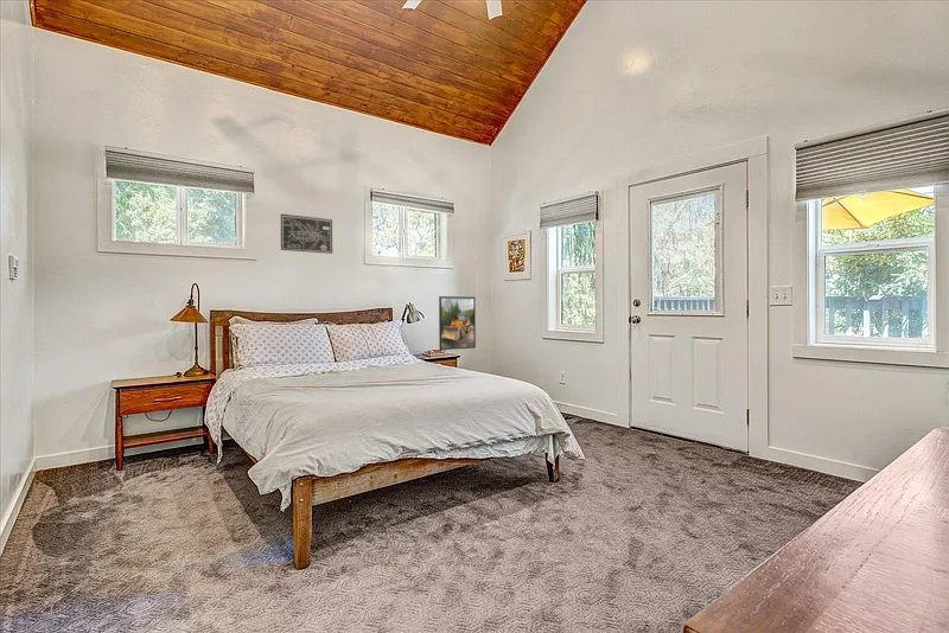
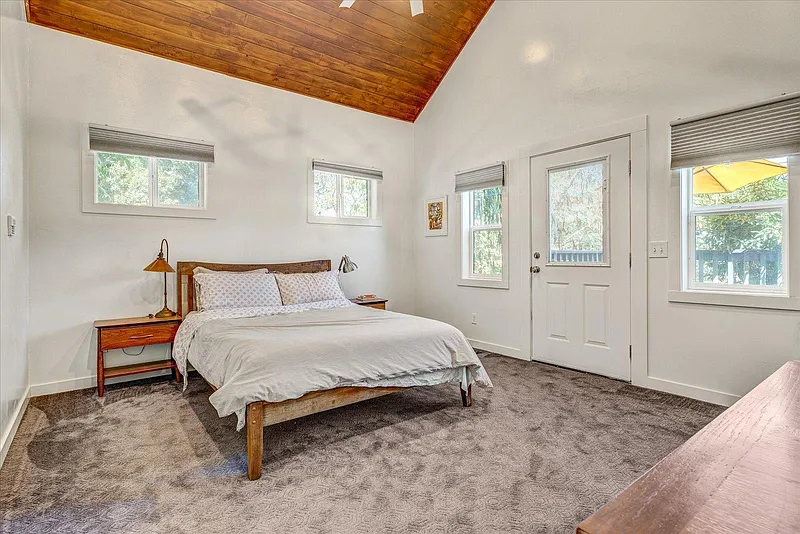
- wall art [280,213,333,255]
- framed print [438,295,477,351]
